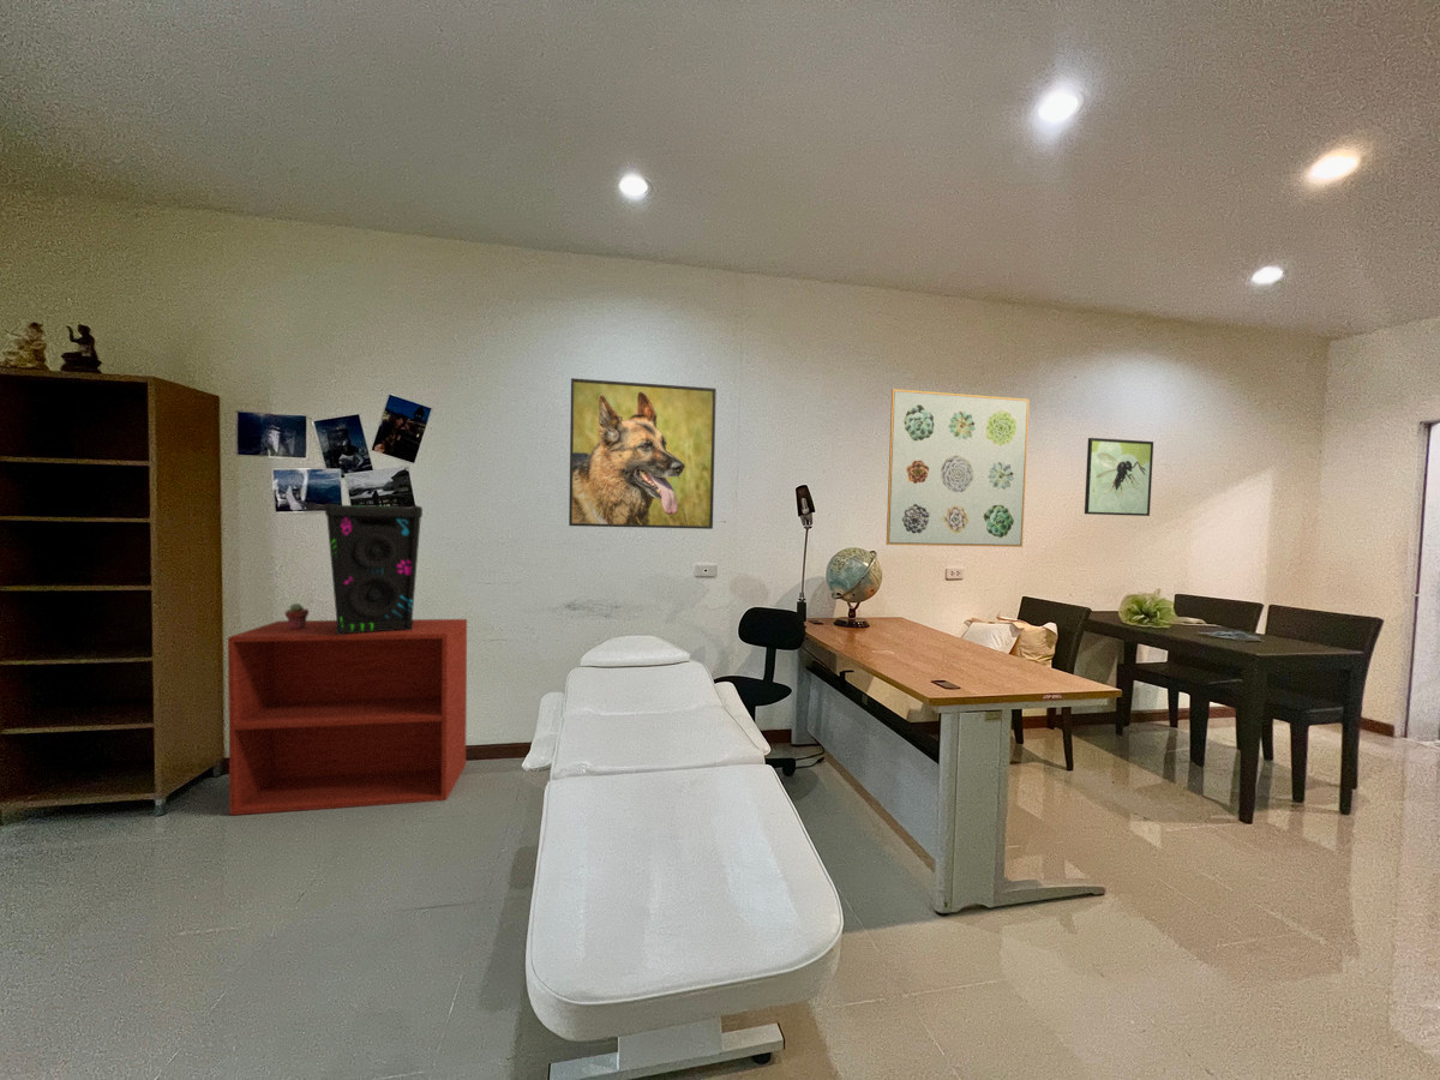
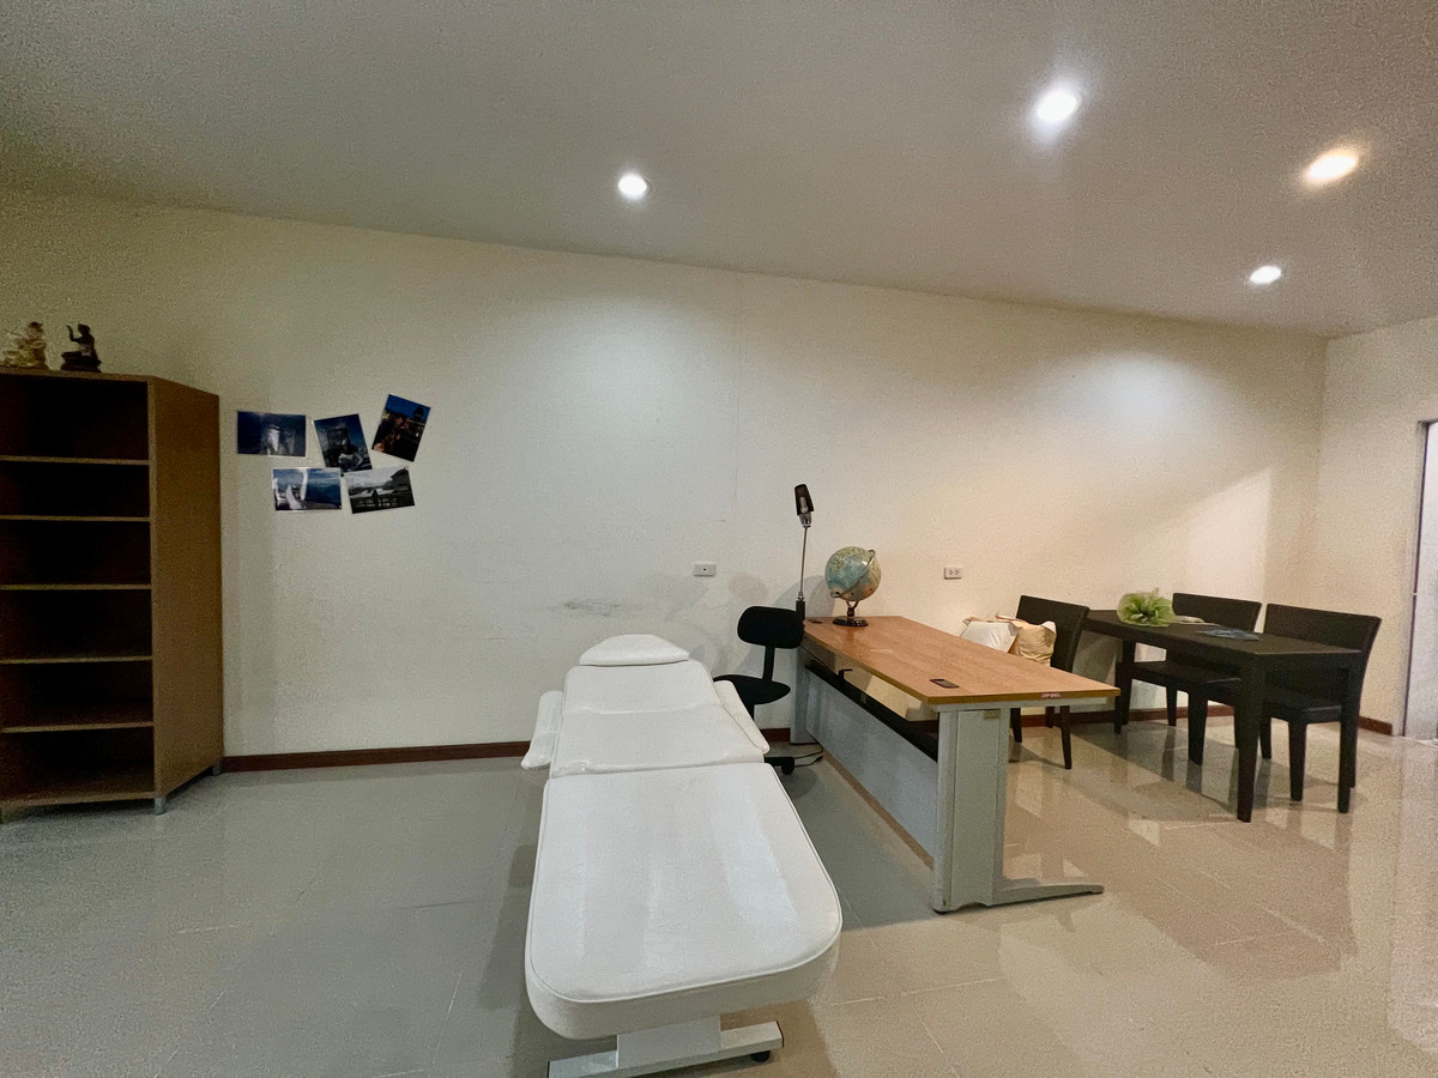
- potted succulent [284,602,310,629]
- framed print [568,377,718,530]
- speaker [324,503,424,635]
- wall art [886,388,1031,548]
- tv stand [227,618,468,816]
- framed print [1084,437,1154,517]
